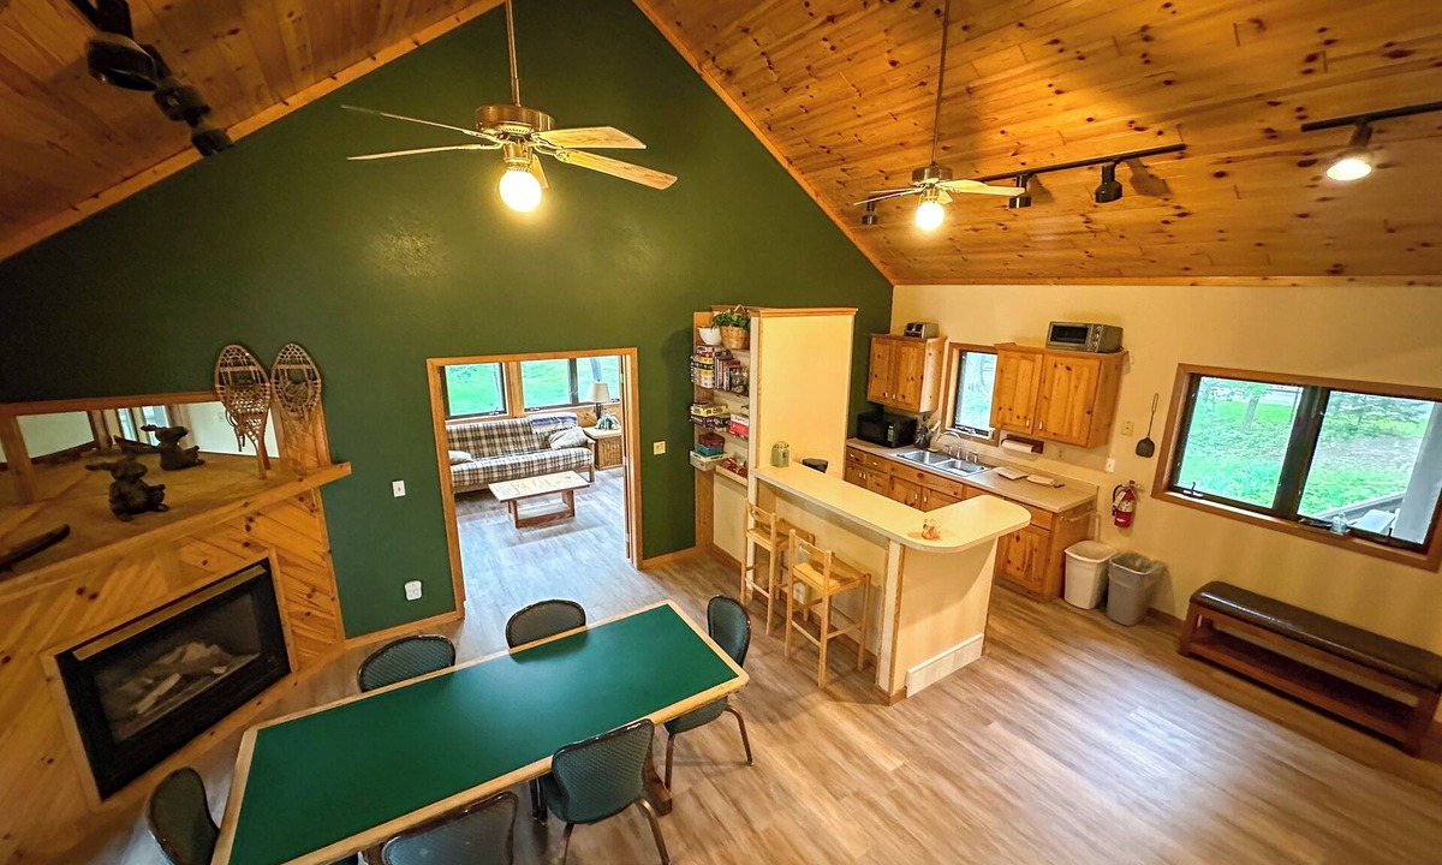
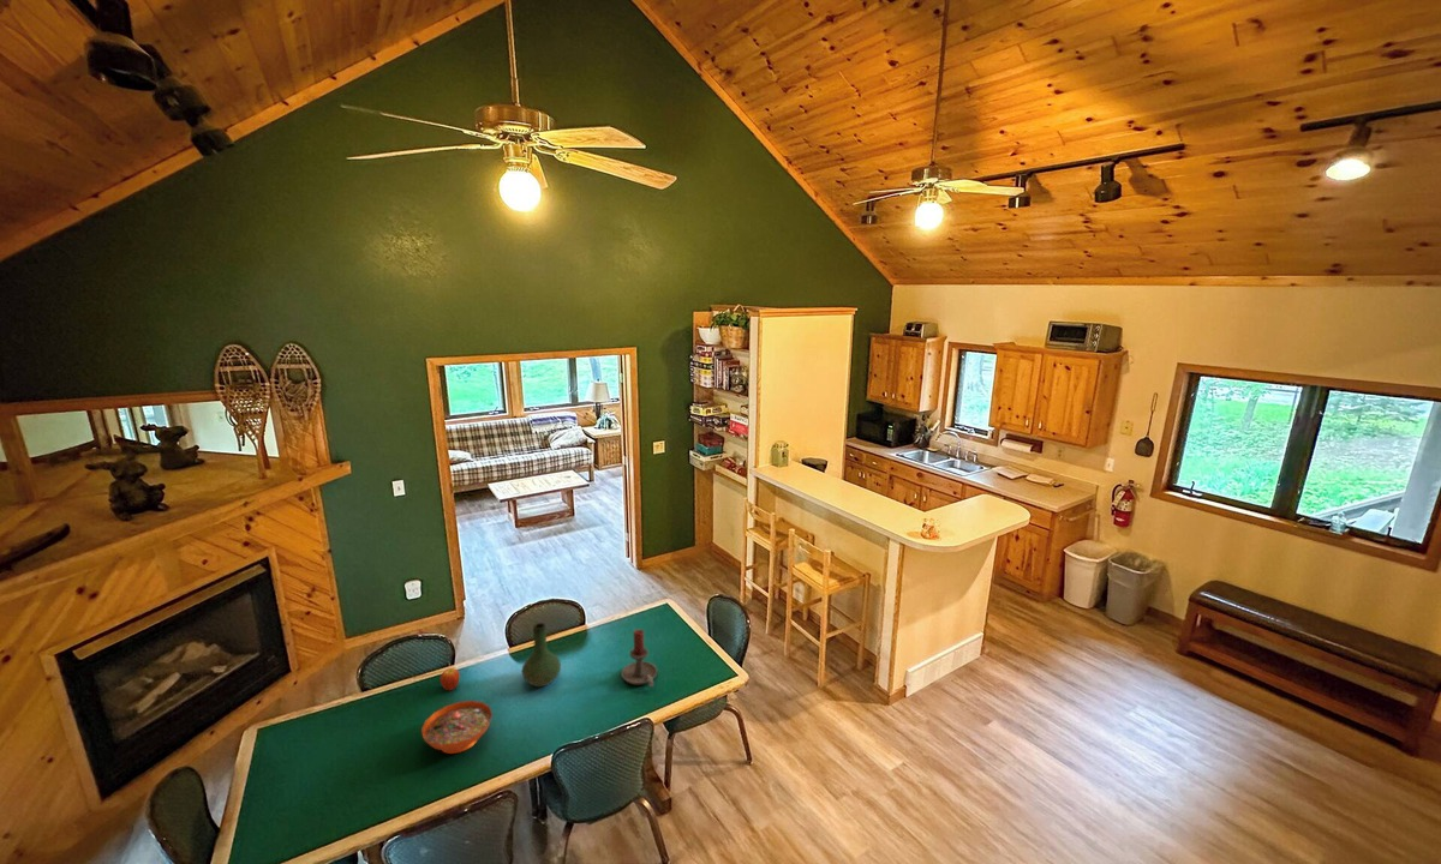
+ decorative bowl [420,700,494,755]
+ fruit [440,667,461,691]
+ candle holder [621,629,658,688]
+ vase [521,622,562,688]
